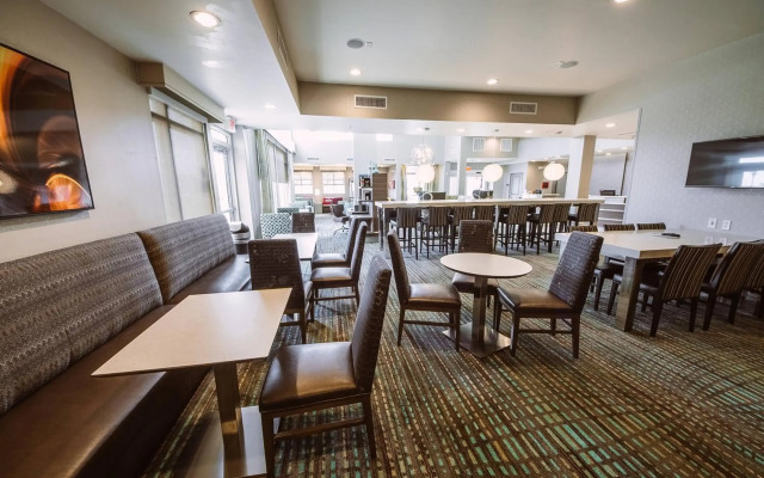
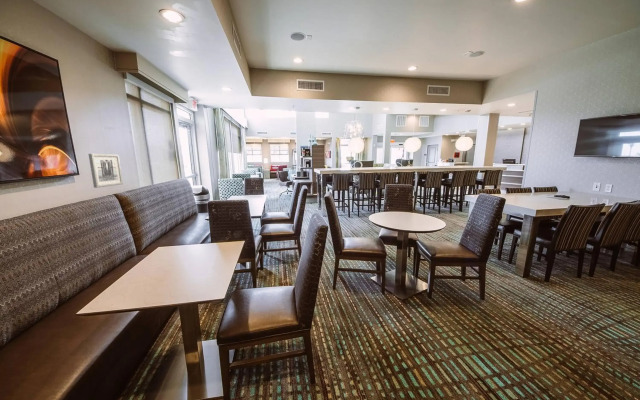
+ wall art [88,153,124,189]
